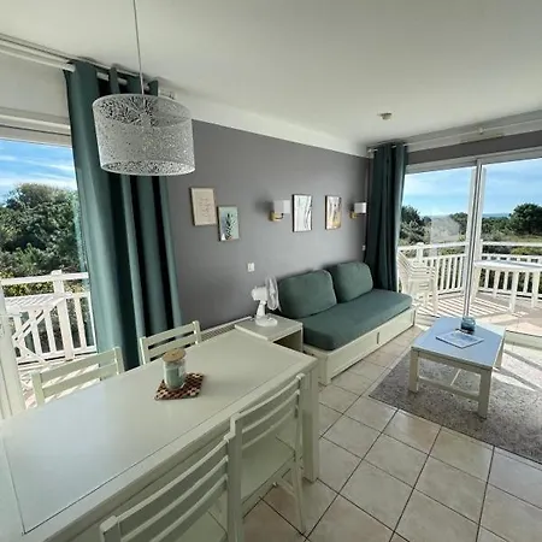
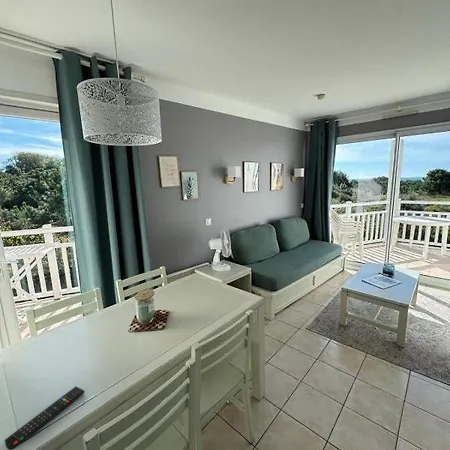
+ remote control [4,386,85,450]
